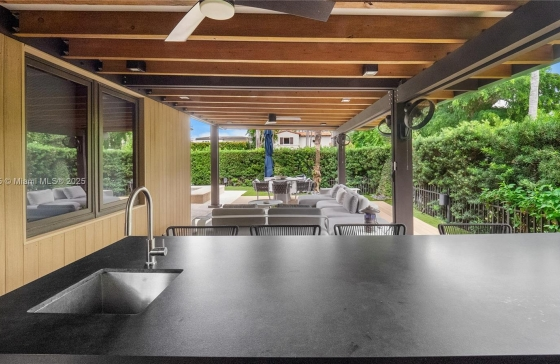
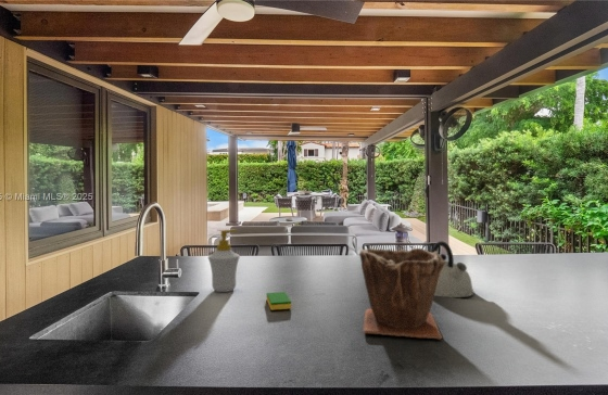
+ plant pot [358,247,445,341]
+ kettle [431,240,476,298]
+ dish sponge [266,291,292,311]
+ soap bottle [207,229,241,293]
